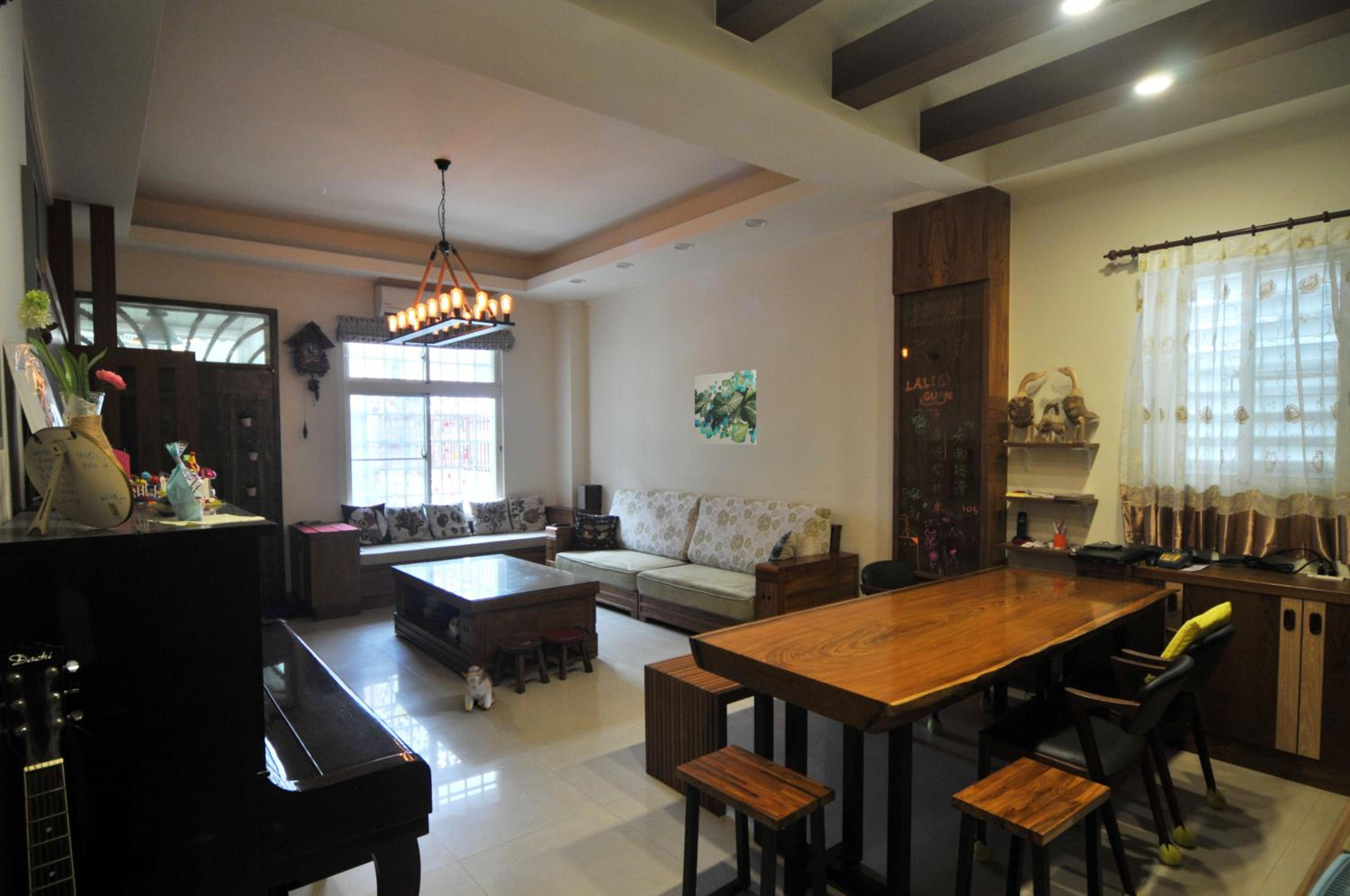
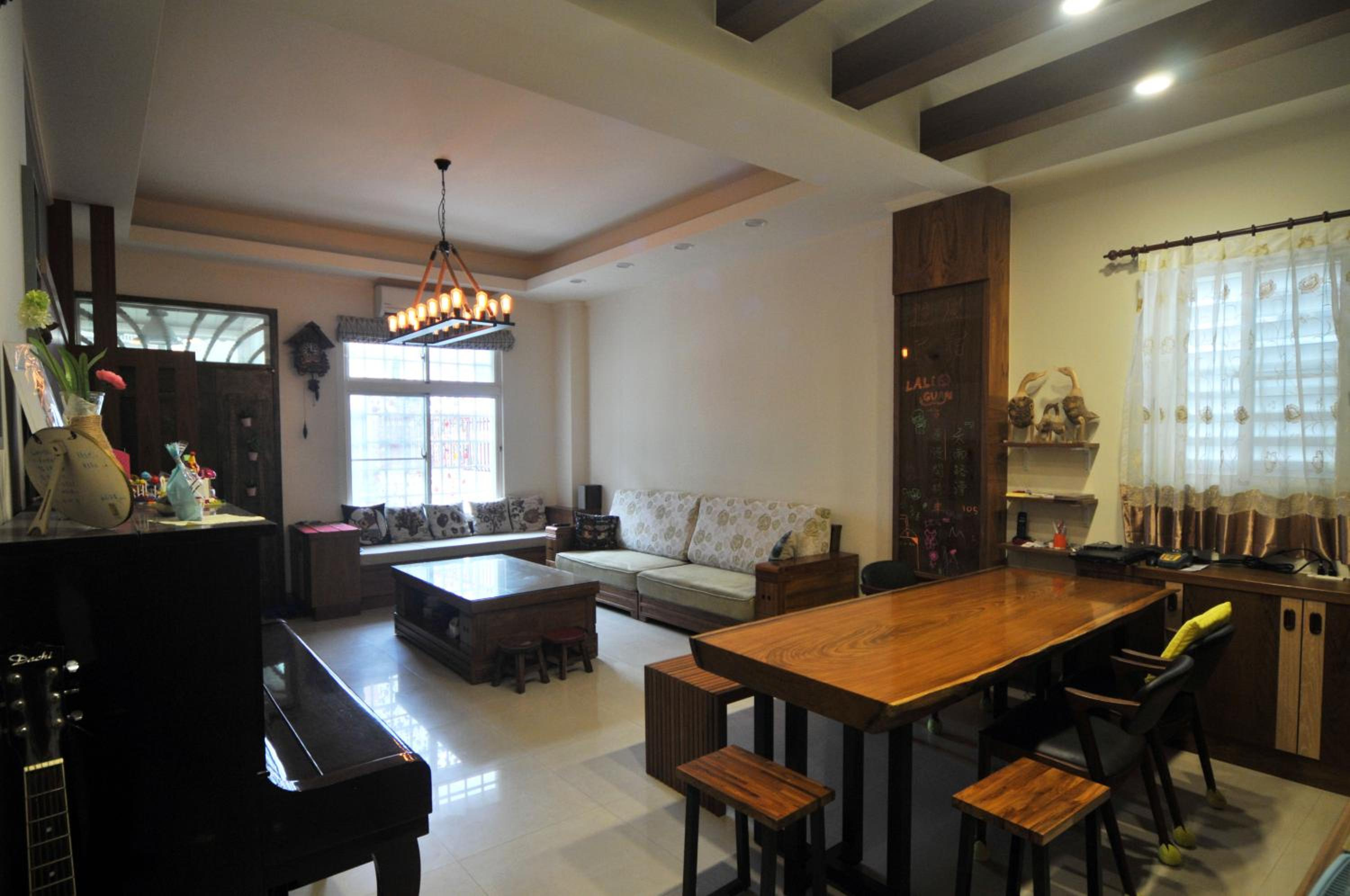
- smoke detector [318,187,327,195]
- wall art [694,369,757,445]
- plush toy [461,665,496,712]
